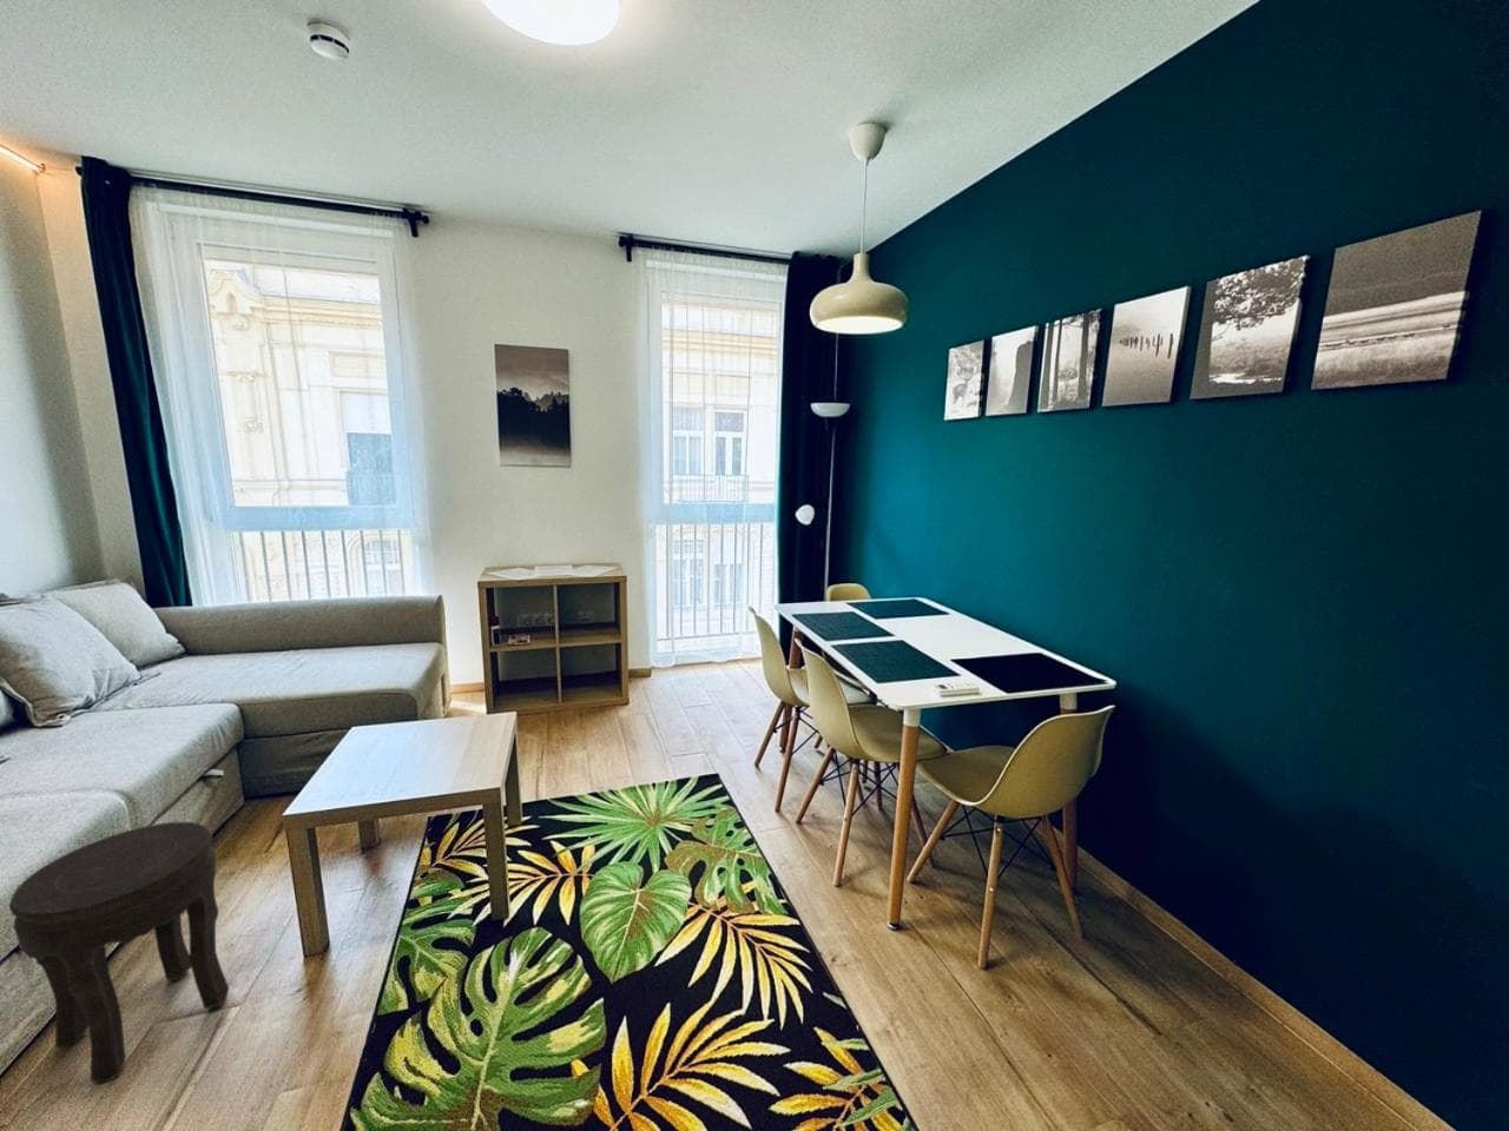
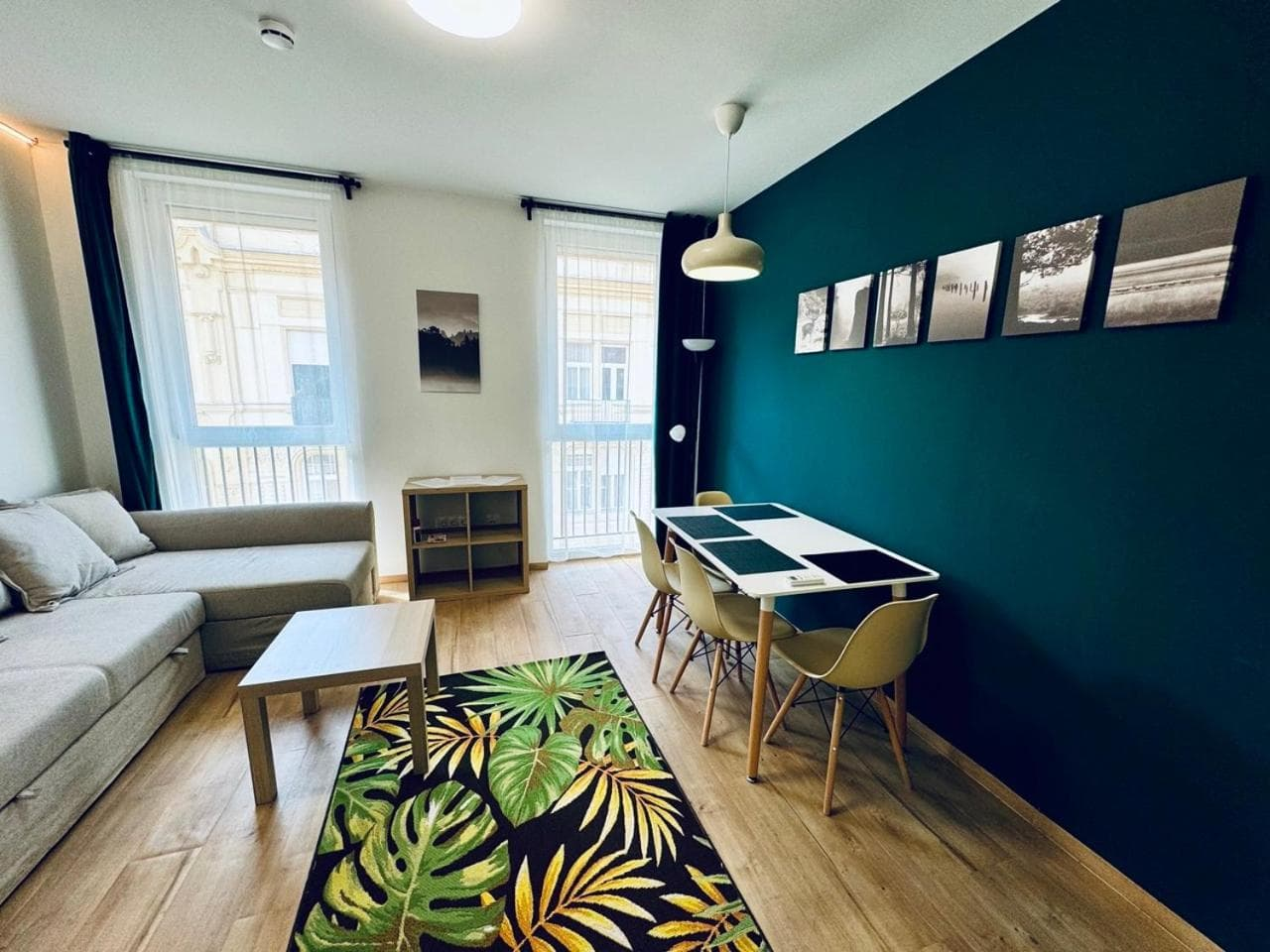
- side table [8,821,229,1085]
